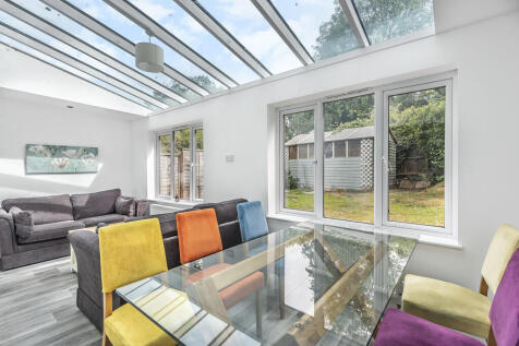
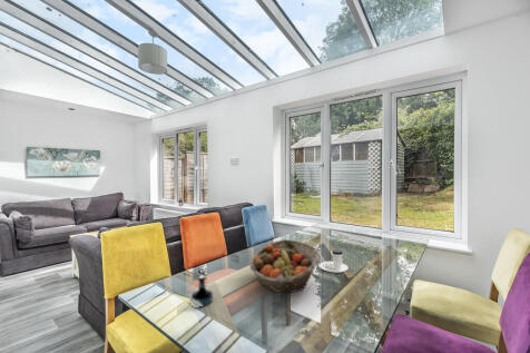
+ coffee cup [318,248,350,274]
+ tequila bottle [190,275,214,307]
+ fruit basket [248,238,322,294]
